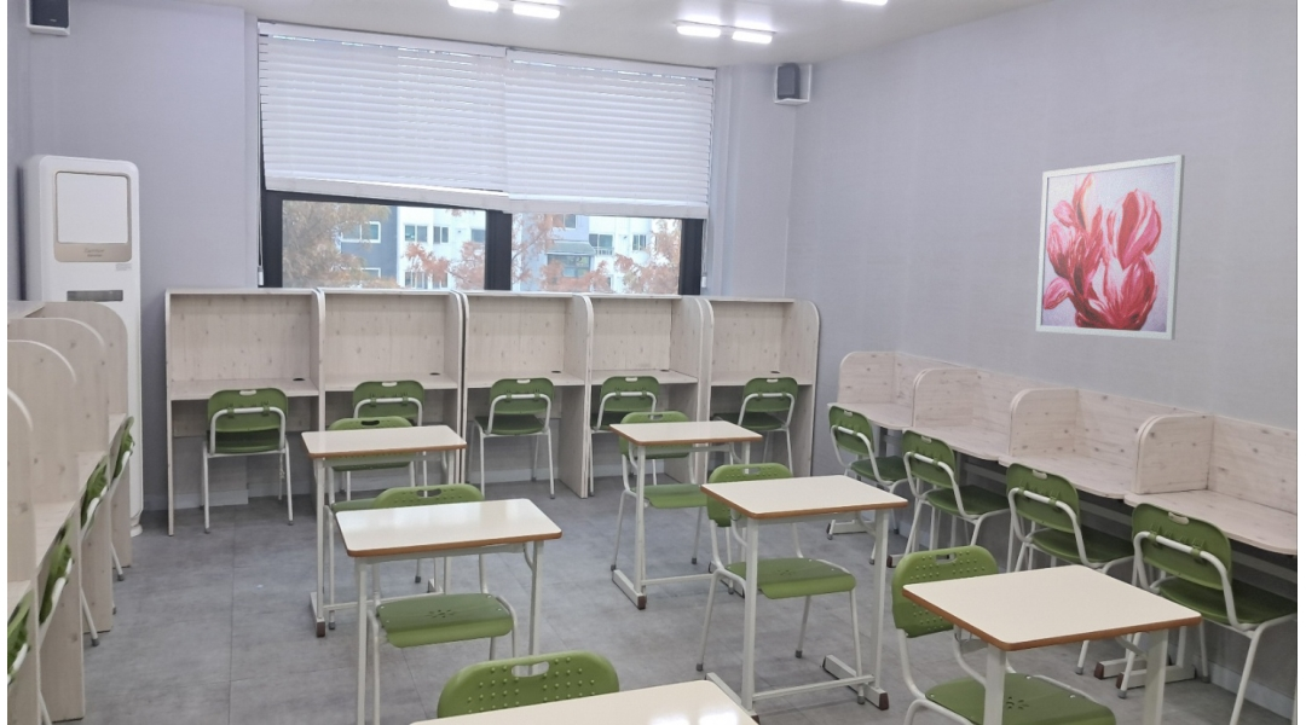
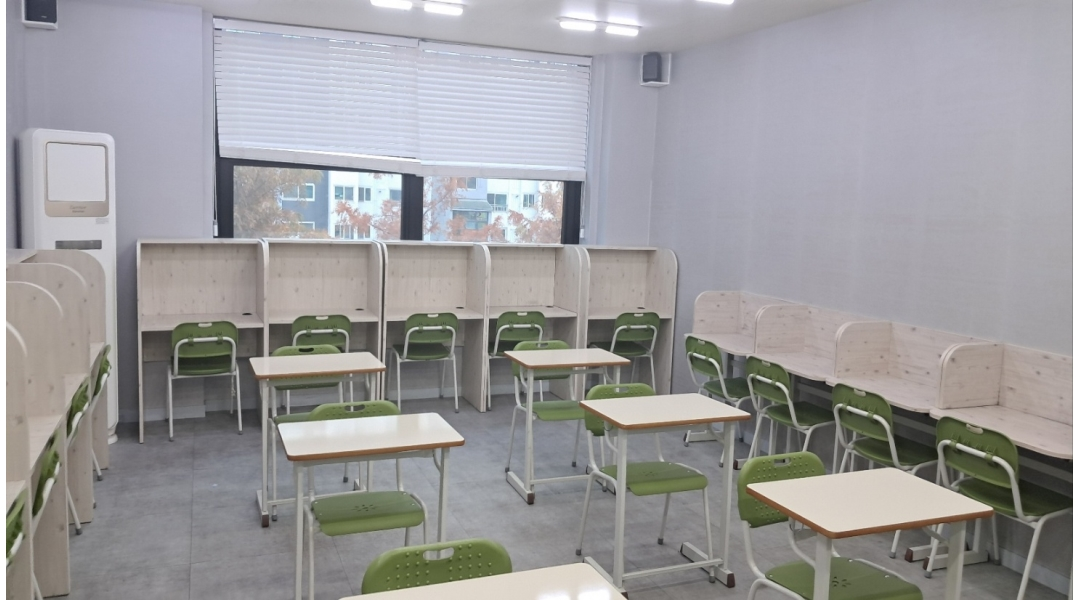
- wall art [1035,153,1186,341]
